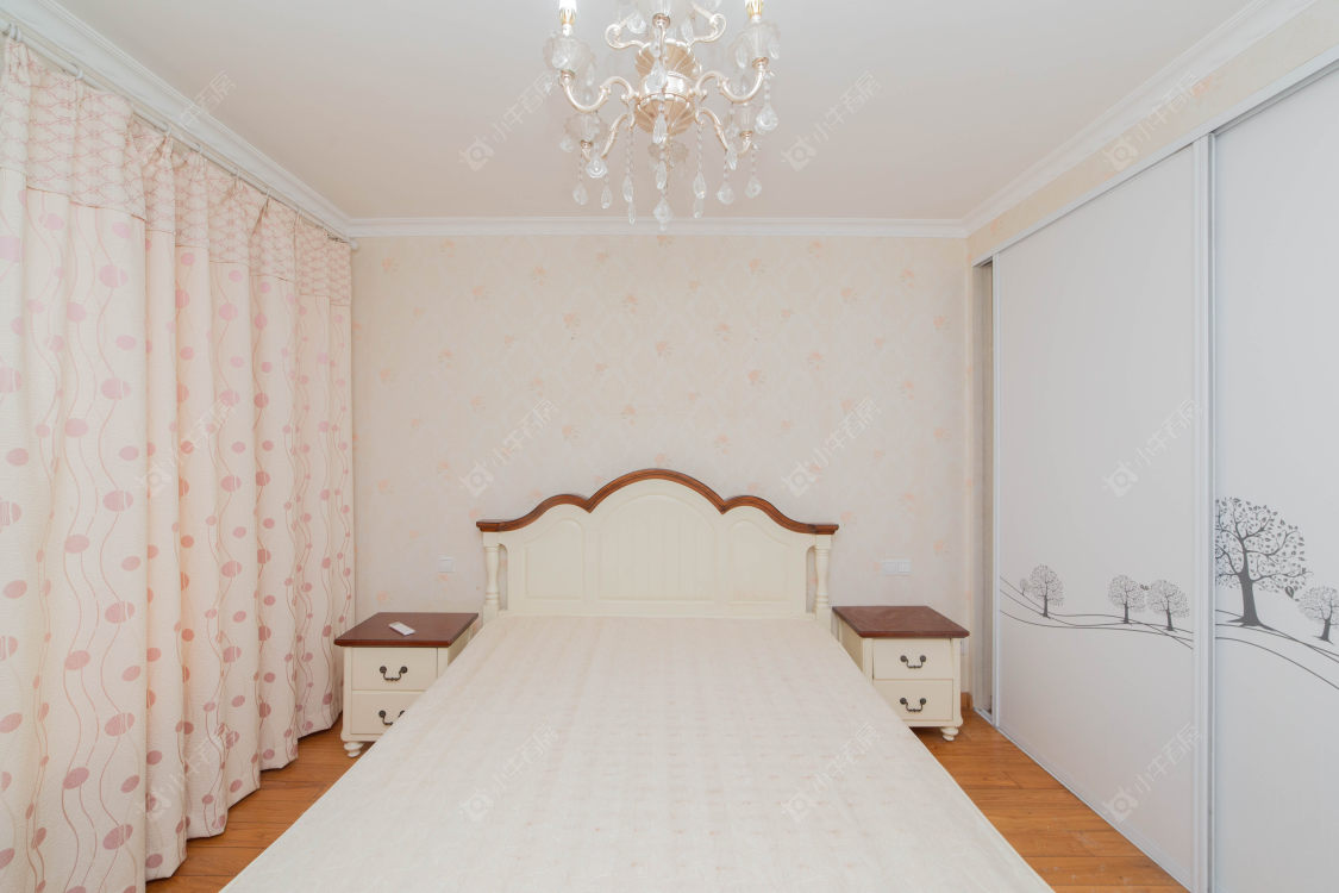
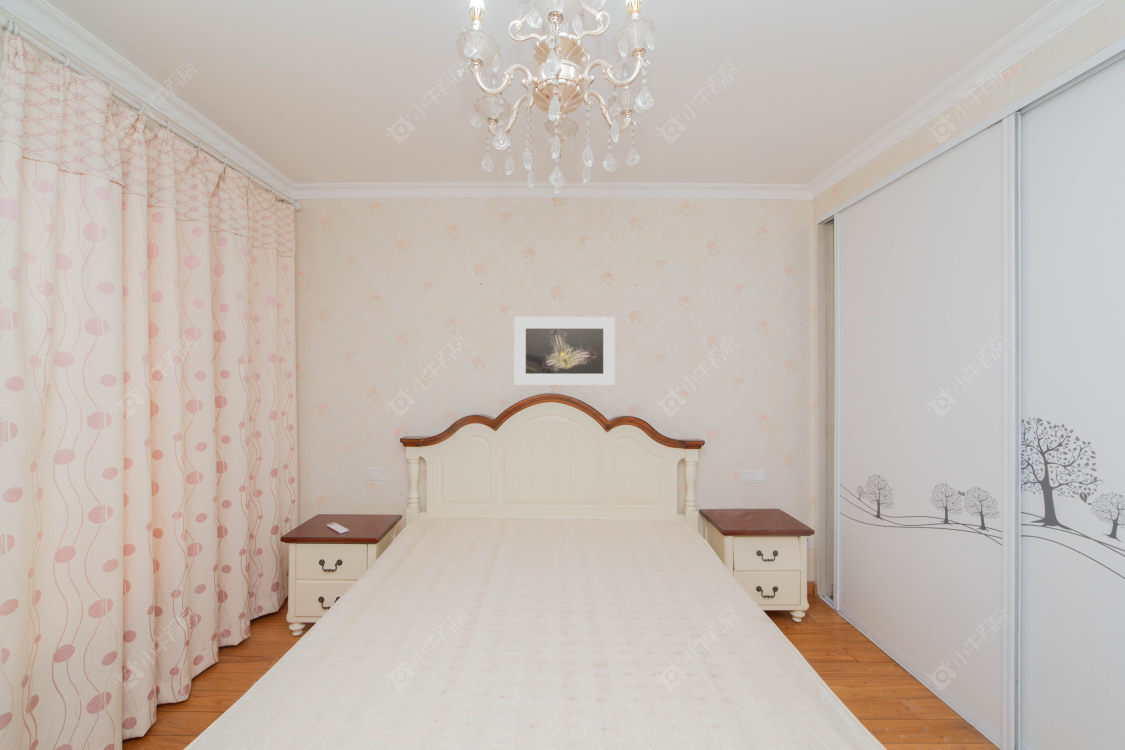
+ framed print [513,316,616,386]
